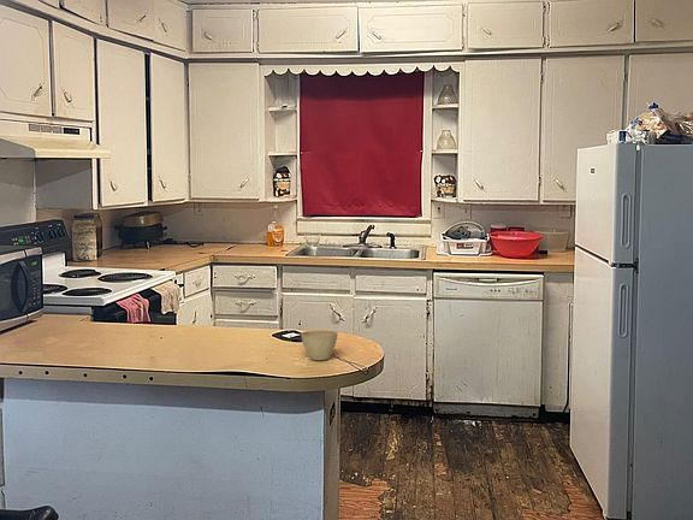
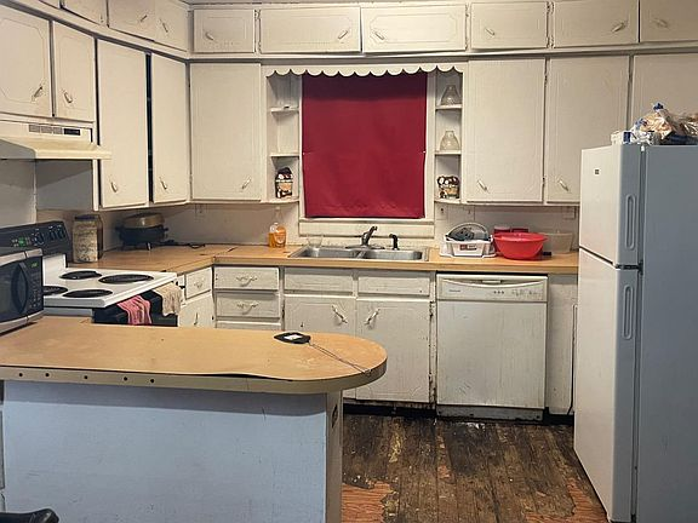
- flower pot [300,329,339,361]
